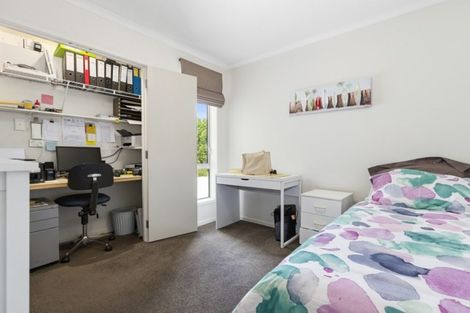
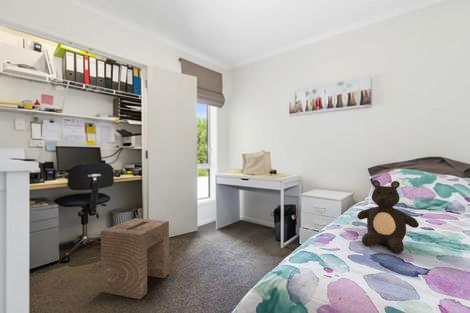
+ teddy bear [356,179,420,254]
+ stool [100,217,170,300]
